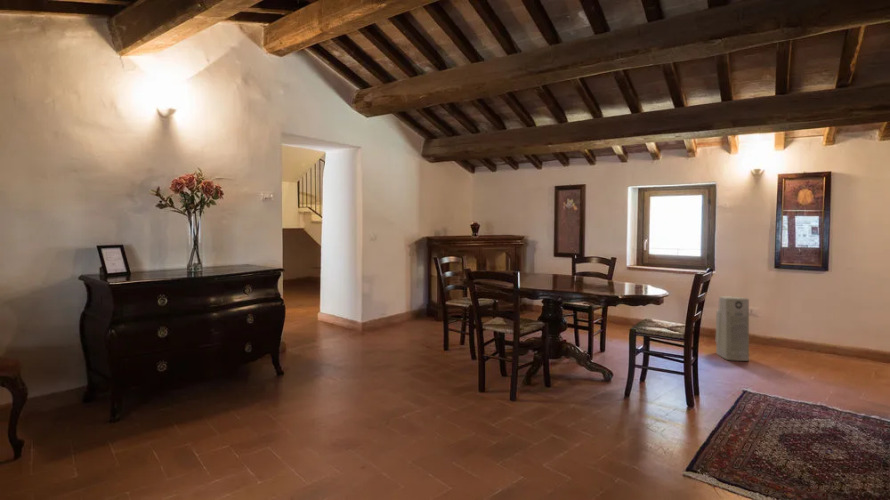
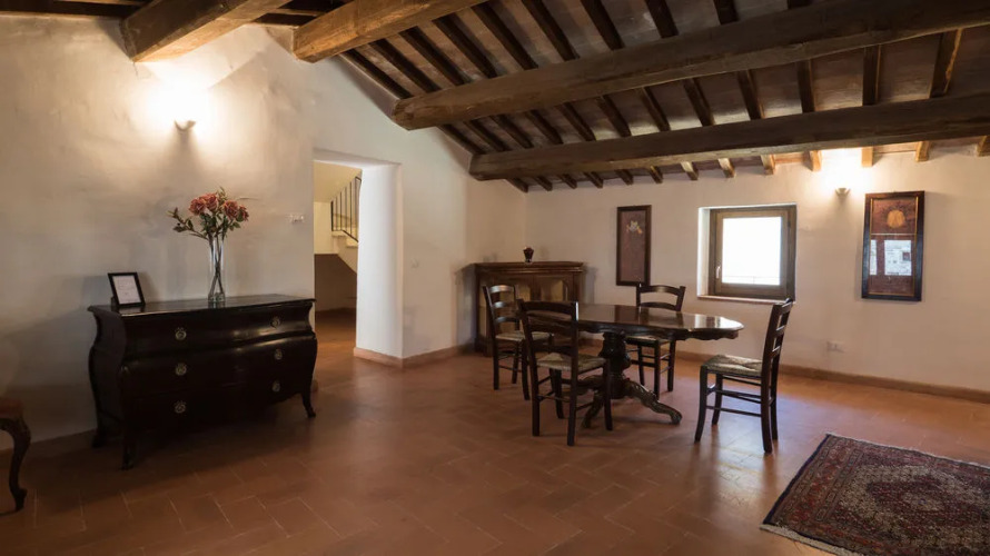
- air purifier [714,295,750,362]
